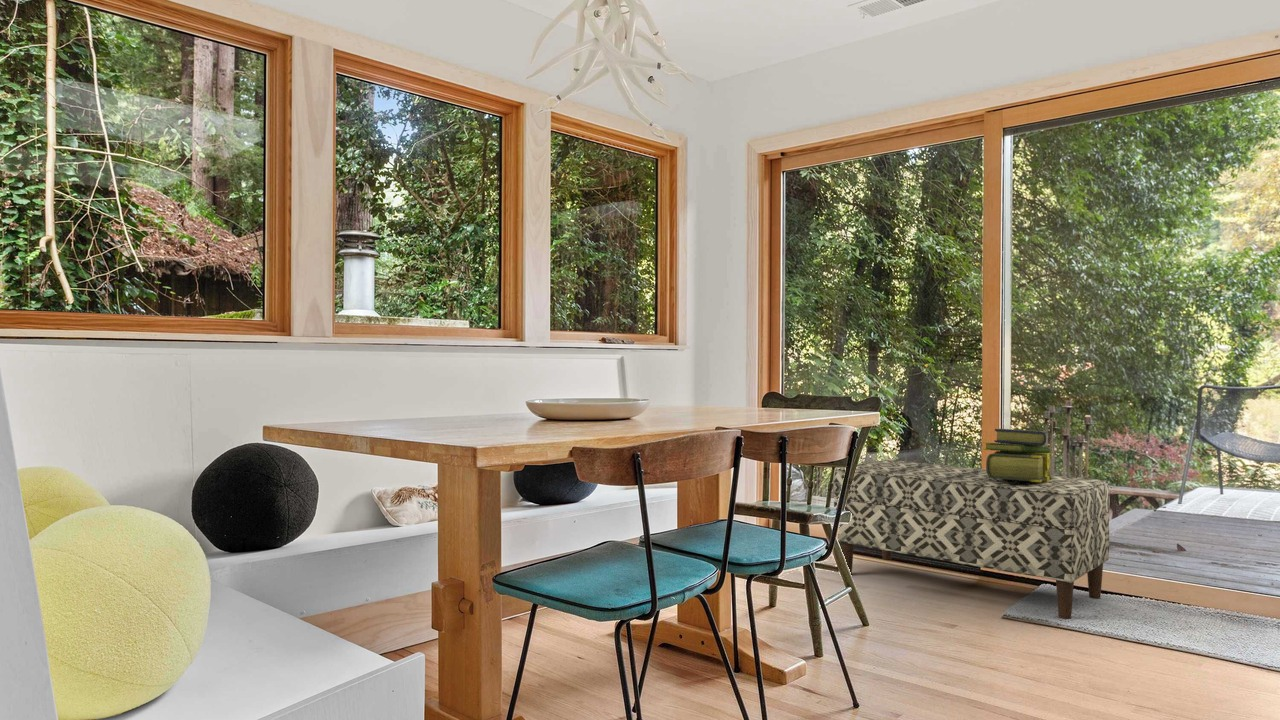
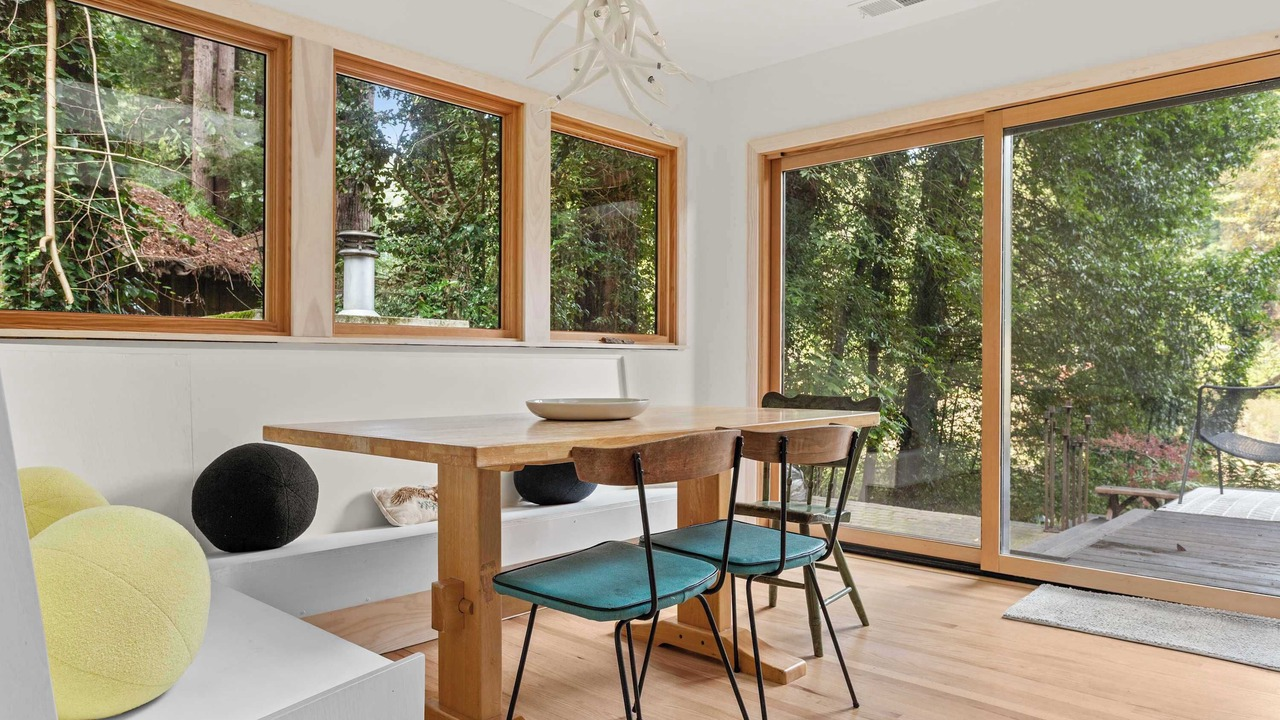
- bench [833,459,1111,620]
- stack of books [982,428,1054,482]
